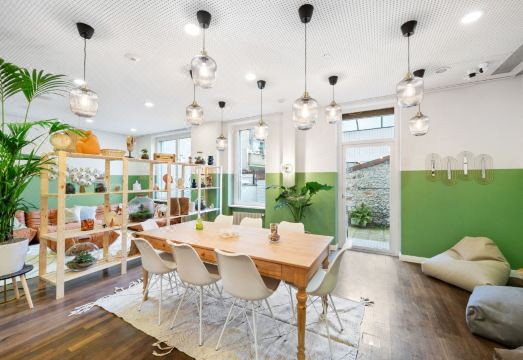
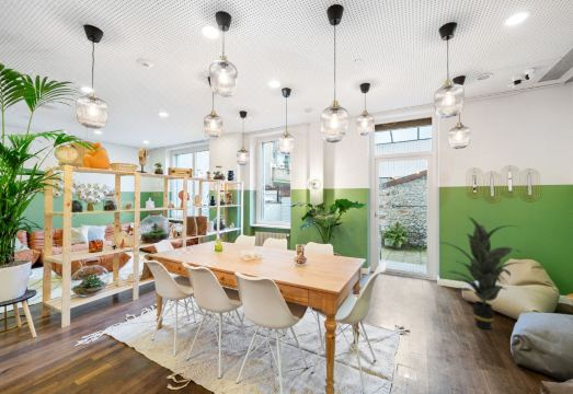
+ indoor plant [440,216,525,331]
